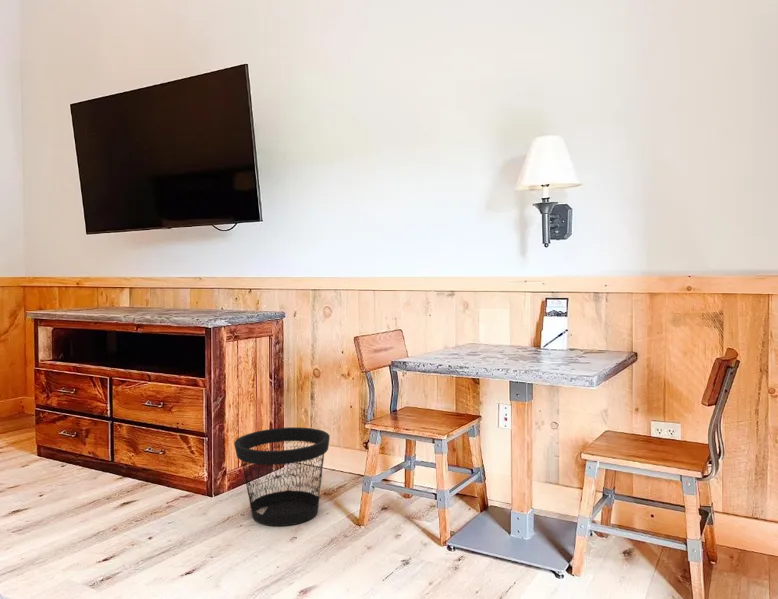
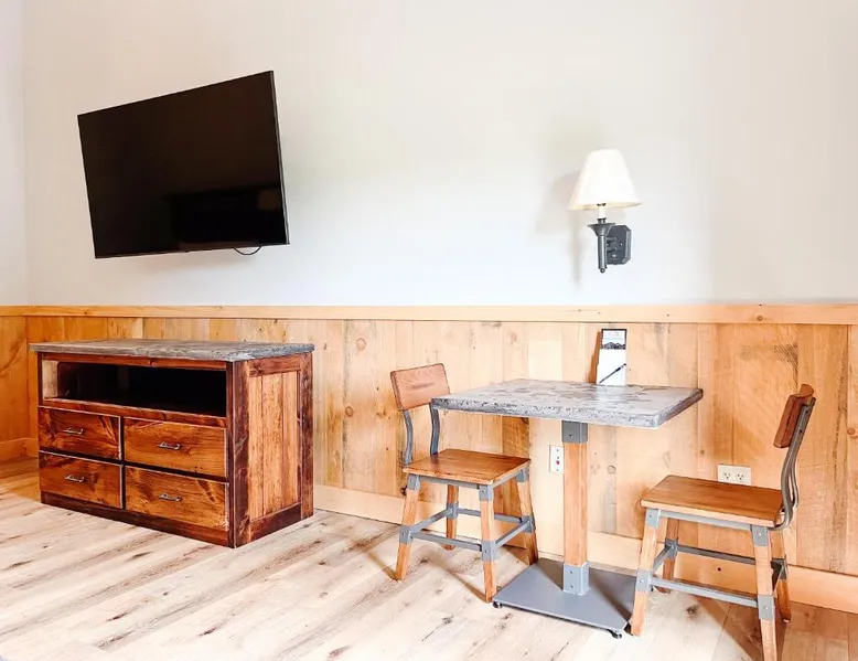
- wastebasket [233,426,331,527]
